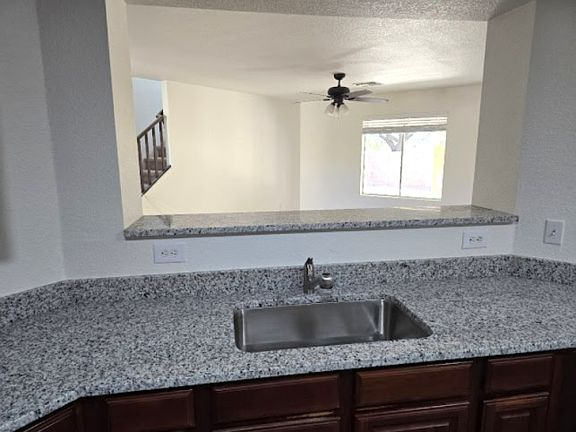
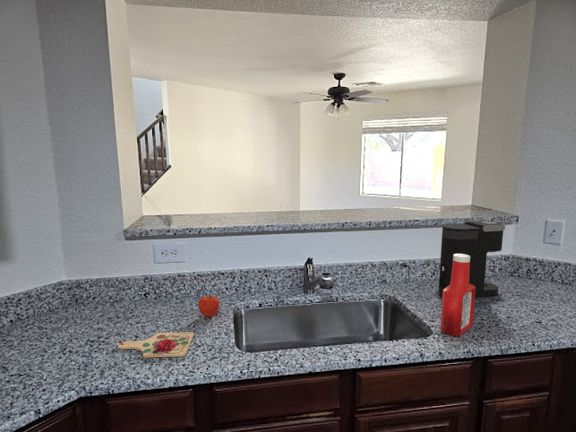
+ cutting board [117,331,195,358]
+ coffee maker [437,220,506,299]
+ fruit [197,294,220,318]
+ soap bottle [439,254,475,337]
